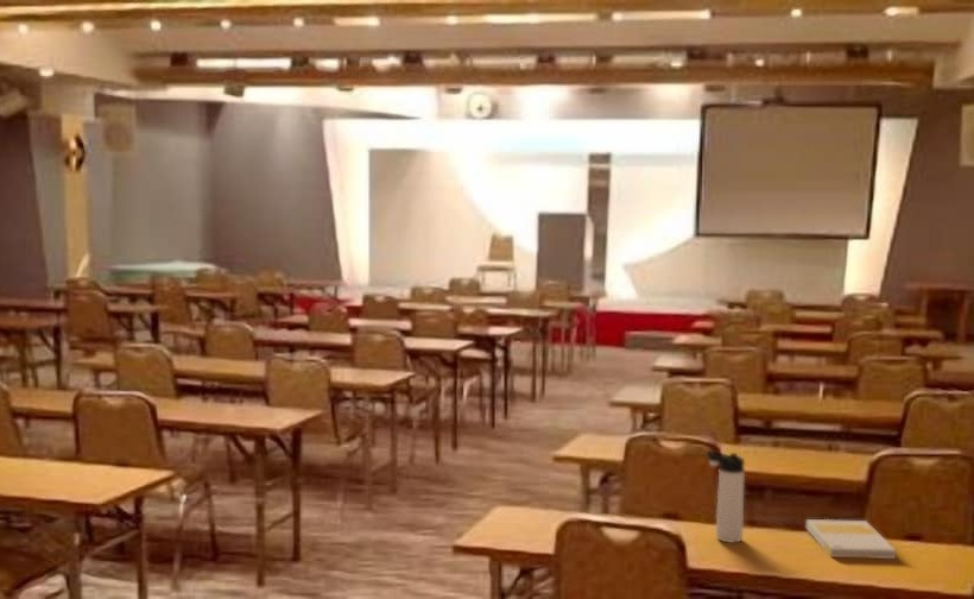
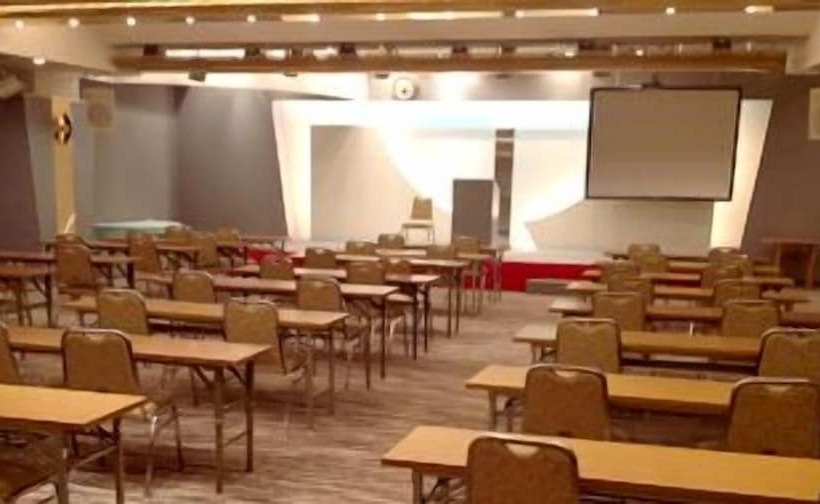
- thermos bottle [706,449,746,544]
- book [805,518,897,560]
